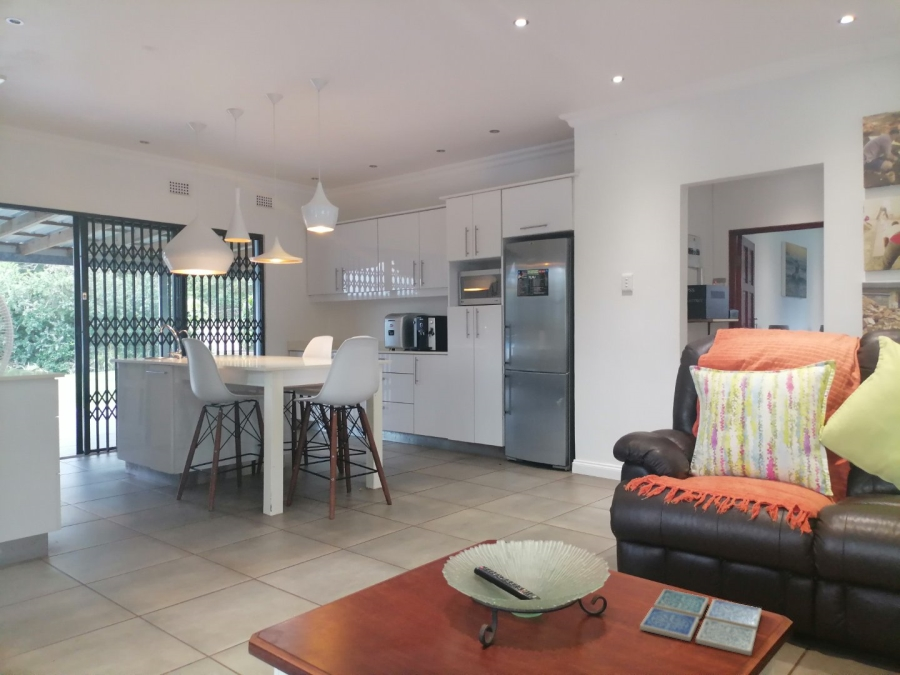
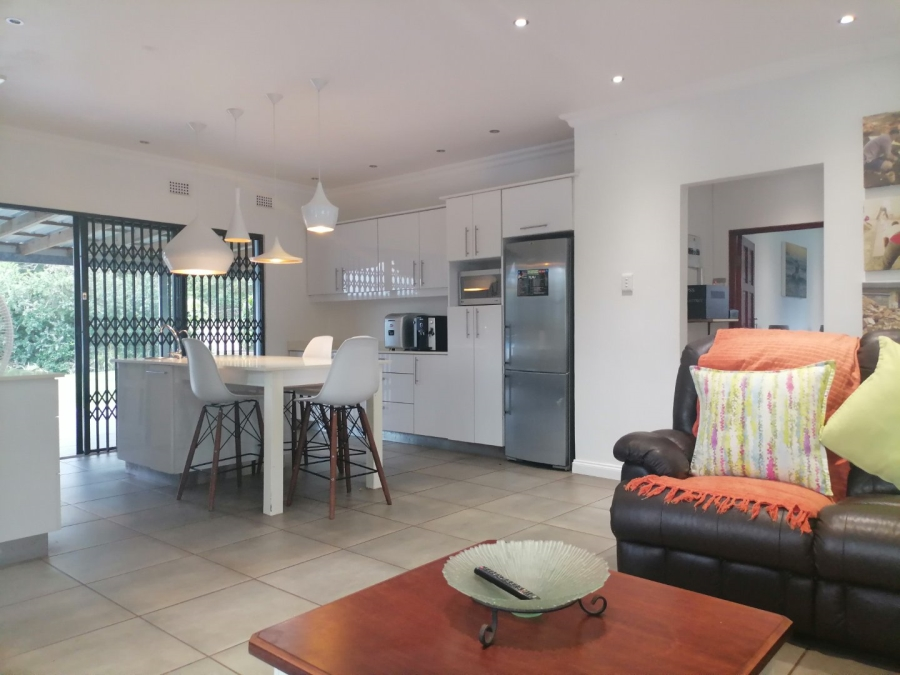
- drink coaster [639,588,763,657]
